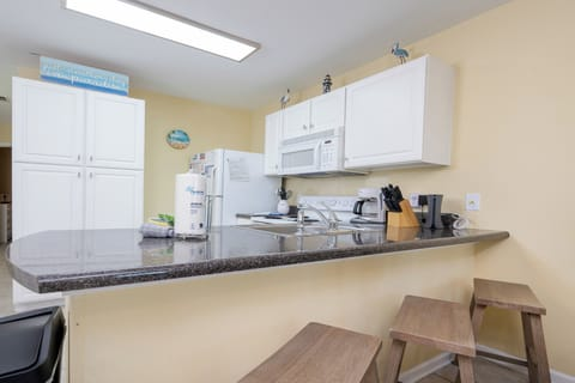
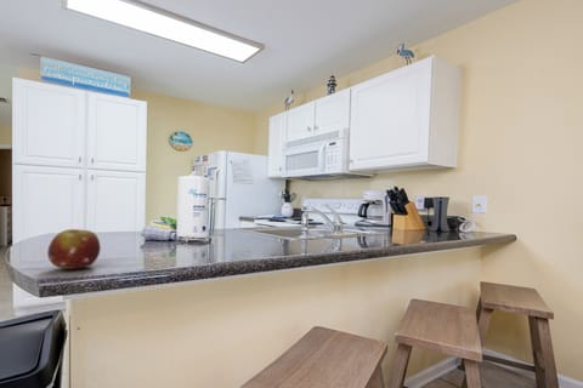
+ fruit [46,228,102,270]
